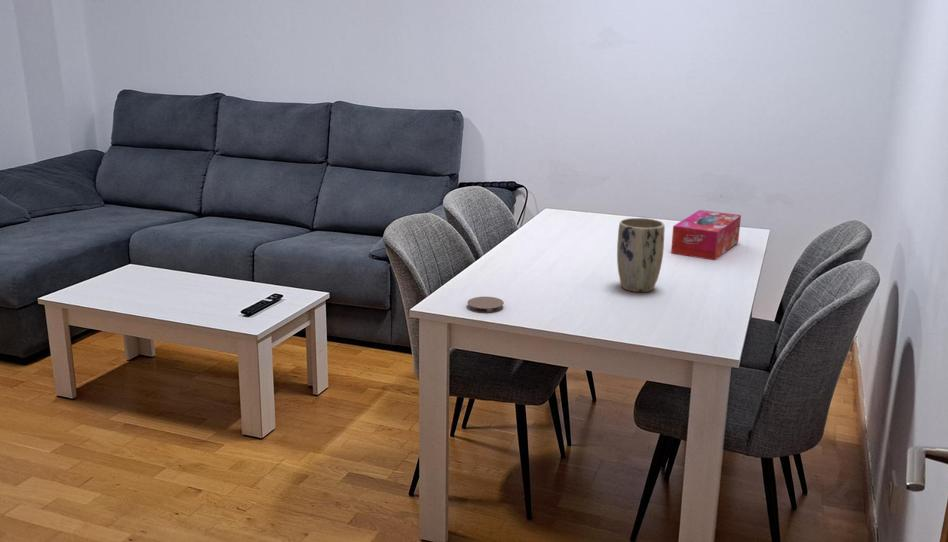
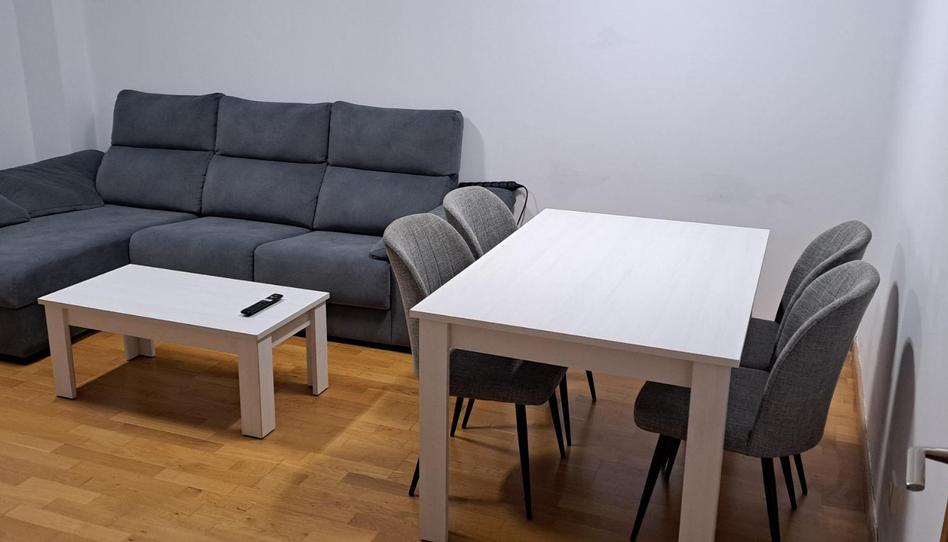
- plant pot [616,217,666,293]
- coaster [467,296,505,314]
- tissue box [670,209,742,261]
